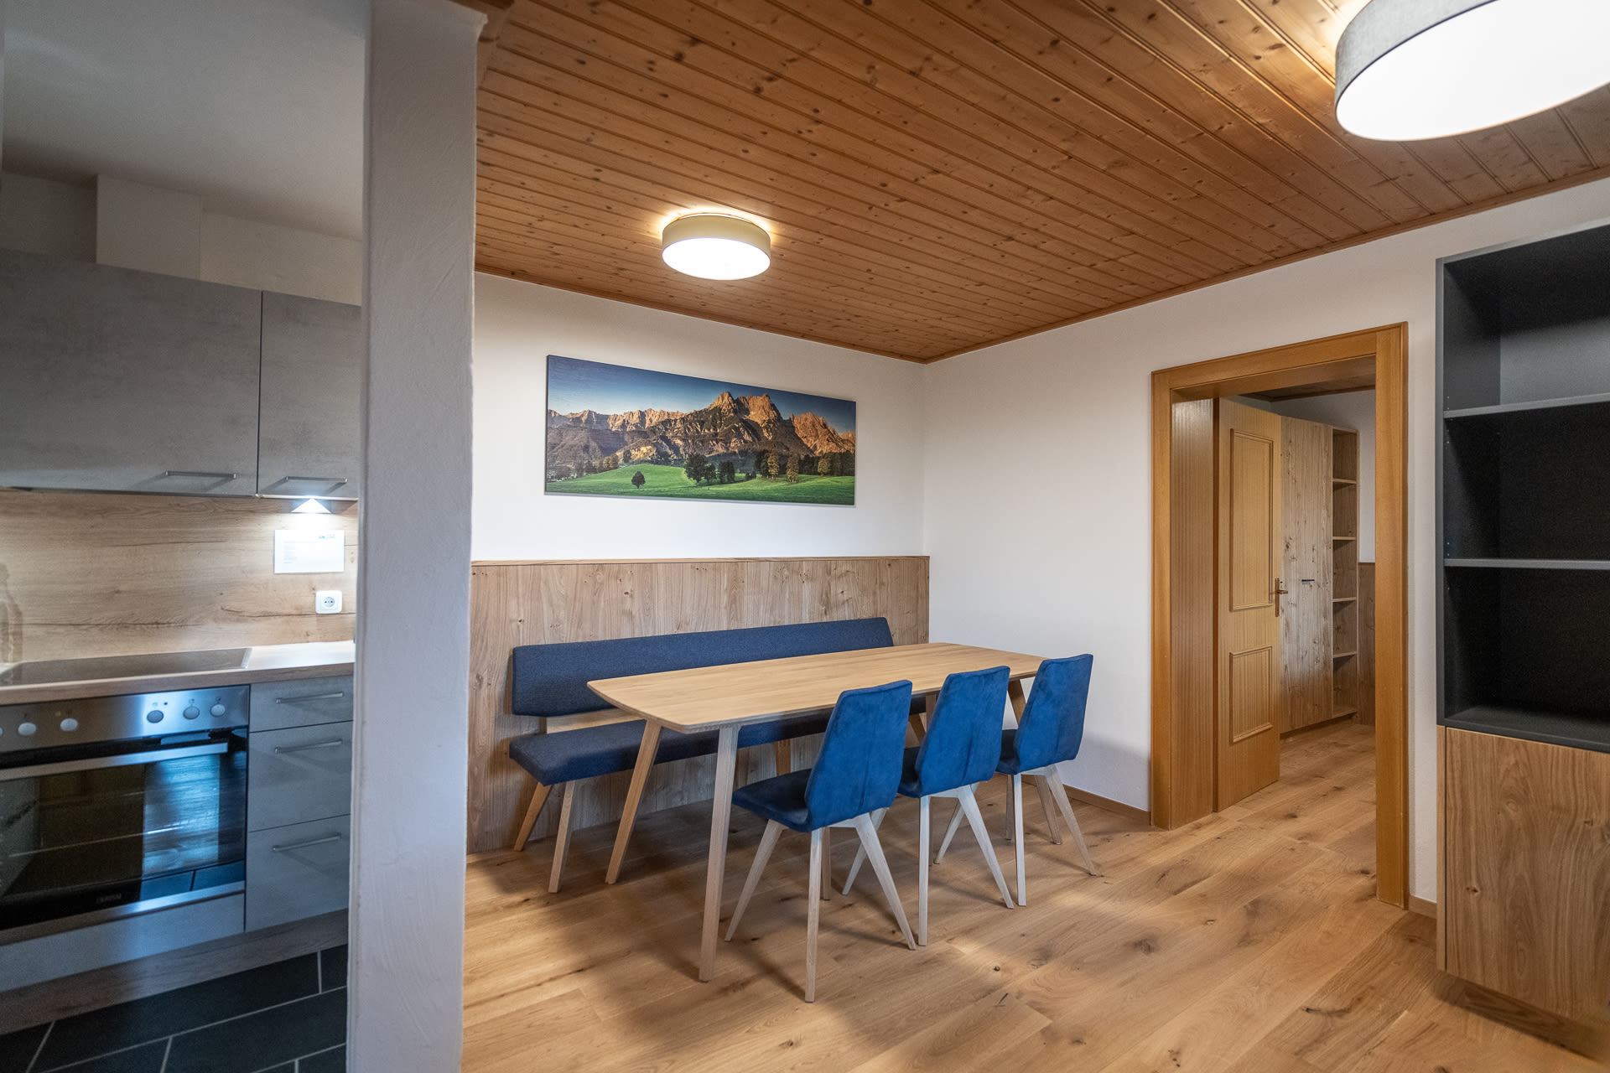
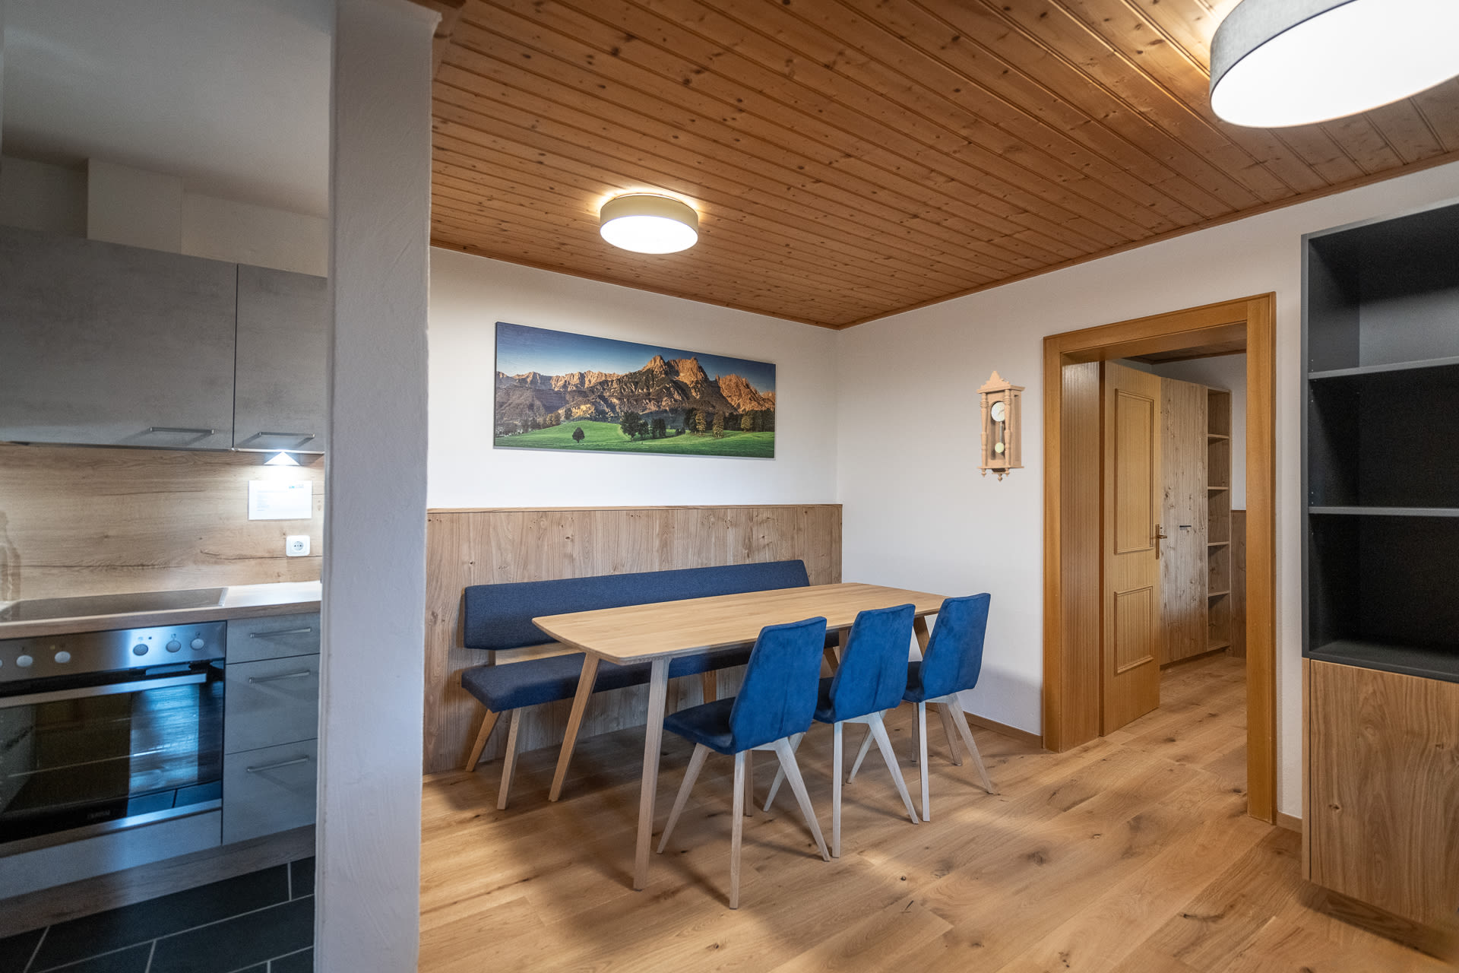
+ pendulum clock [975,370,1026,482]
